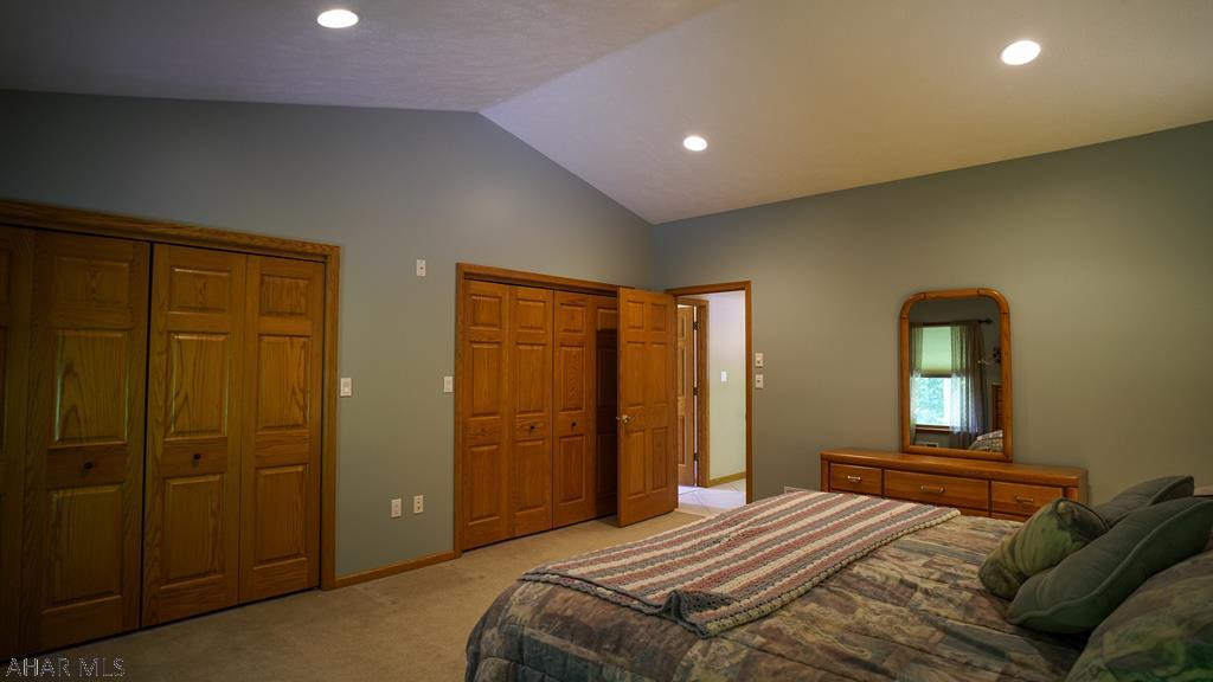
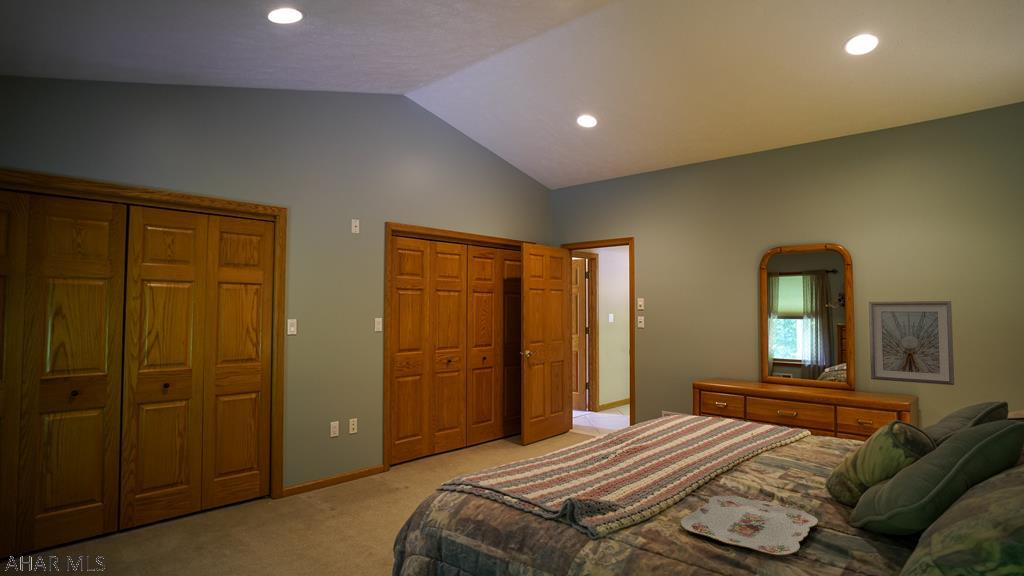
+ picture frame [868,300,955,386]
+ serving tray [680,495,819,556]
